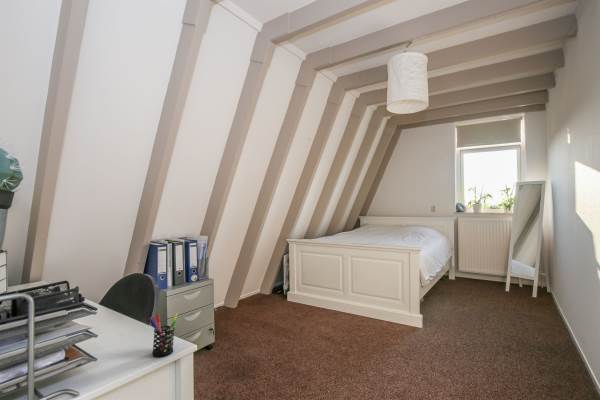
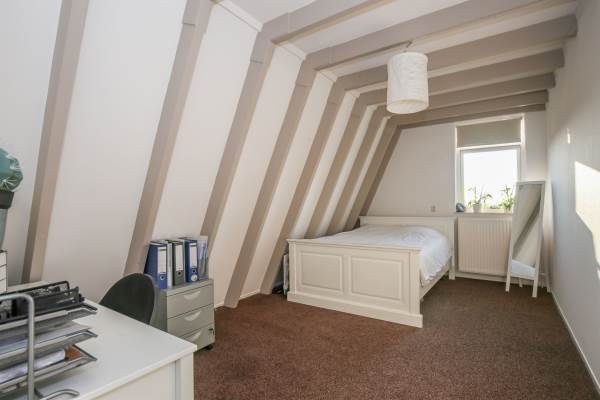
- pen holder [148,312,178,357]
